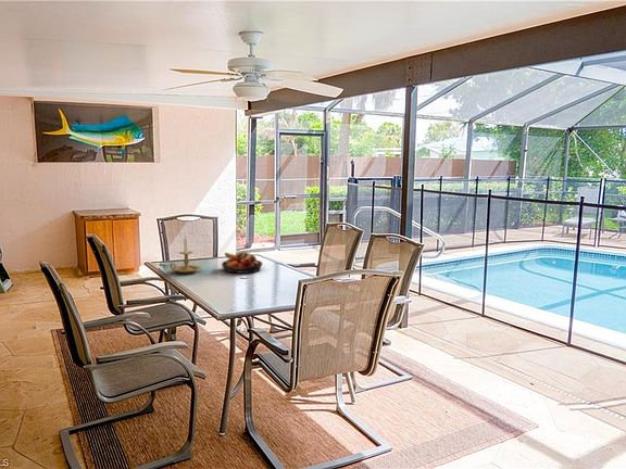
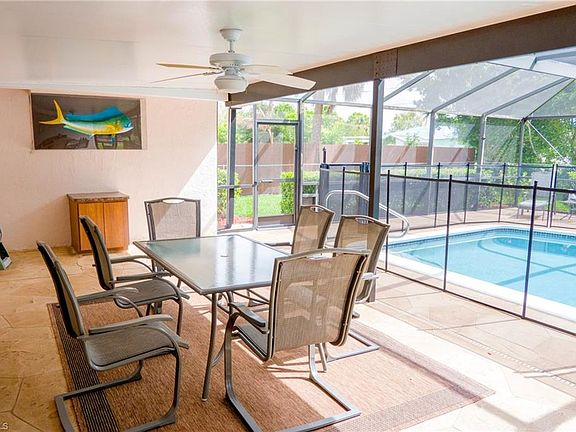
- fruit bowl [221,251,264,275]
- candle holder [168,237,202,274]
